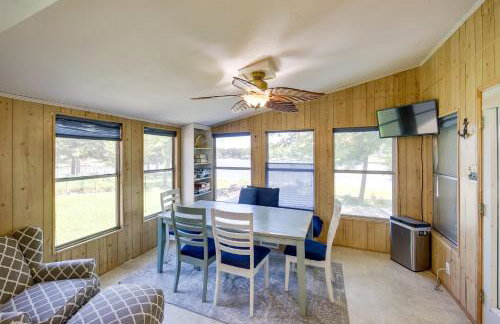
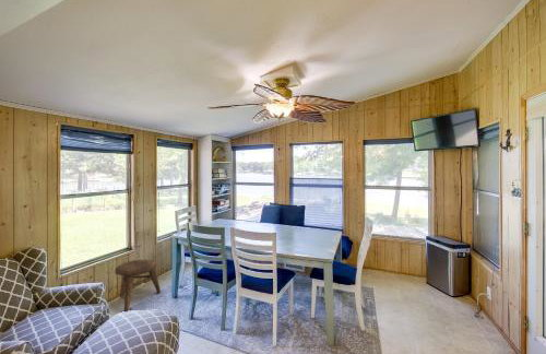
+ stool [114,259,162,312]
